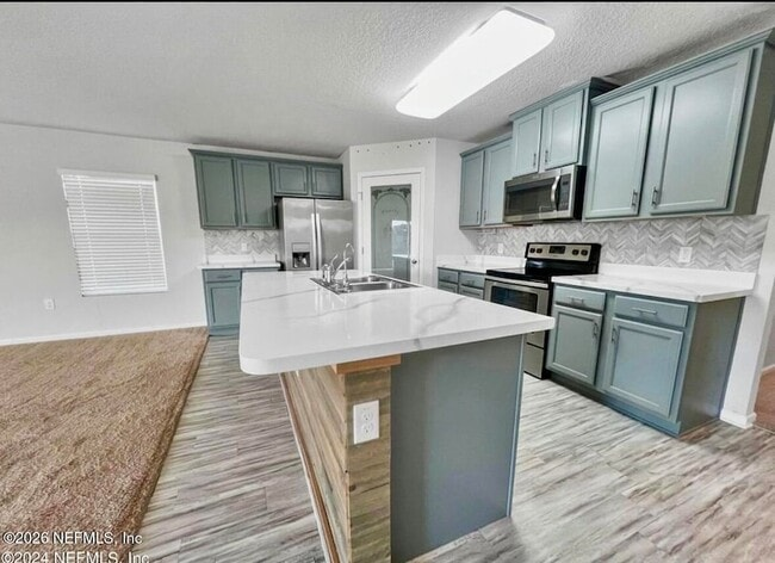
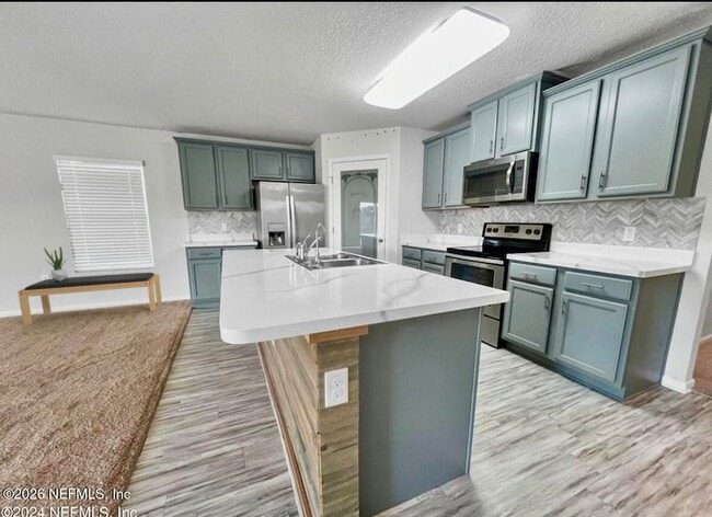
+ potted plant [44,245,69,280]
+ bench [16,272,163,326]
